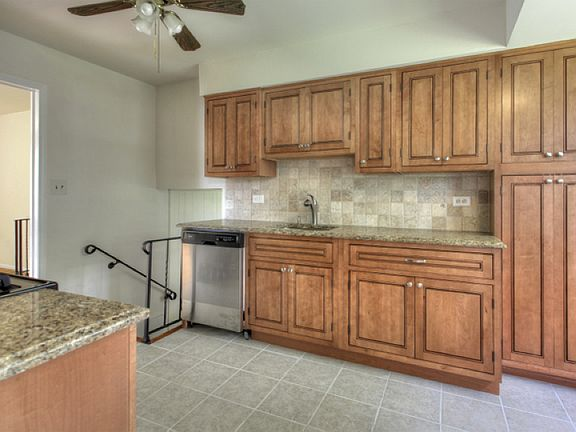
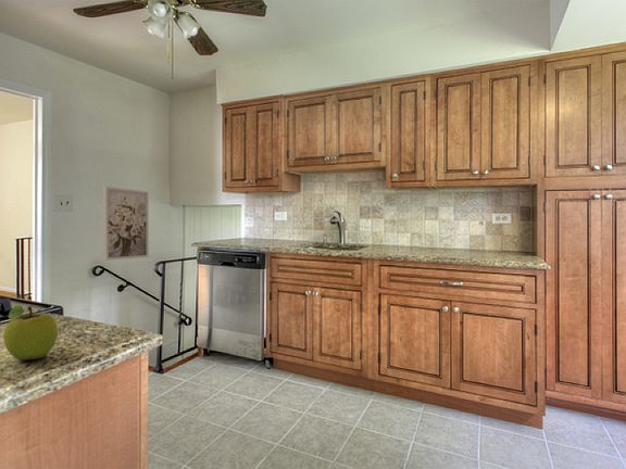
+ fruit [2,304,59,362]
+ wall art [102,186,150,262]
